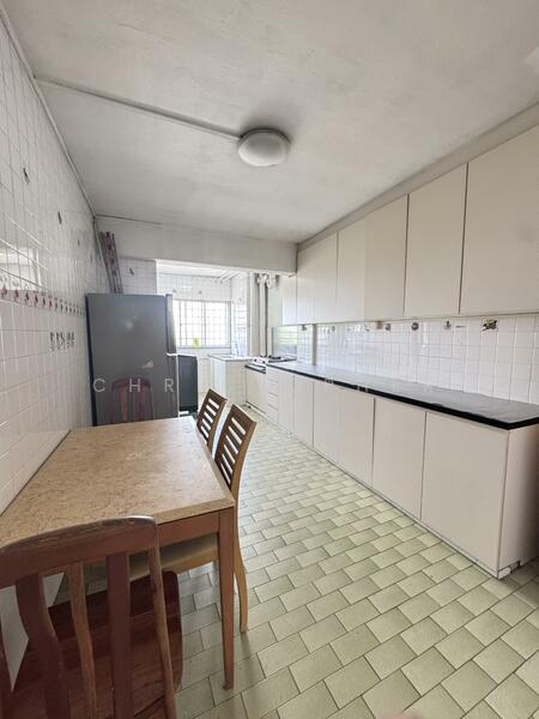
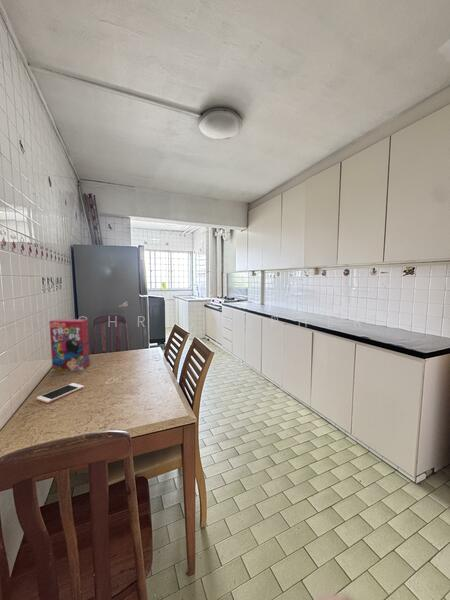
+ cereal box [48,318,91,371]
+ cell phone [36,382,85,404]
